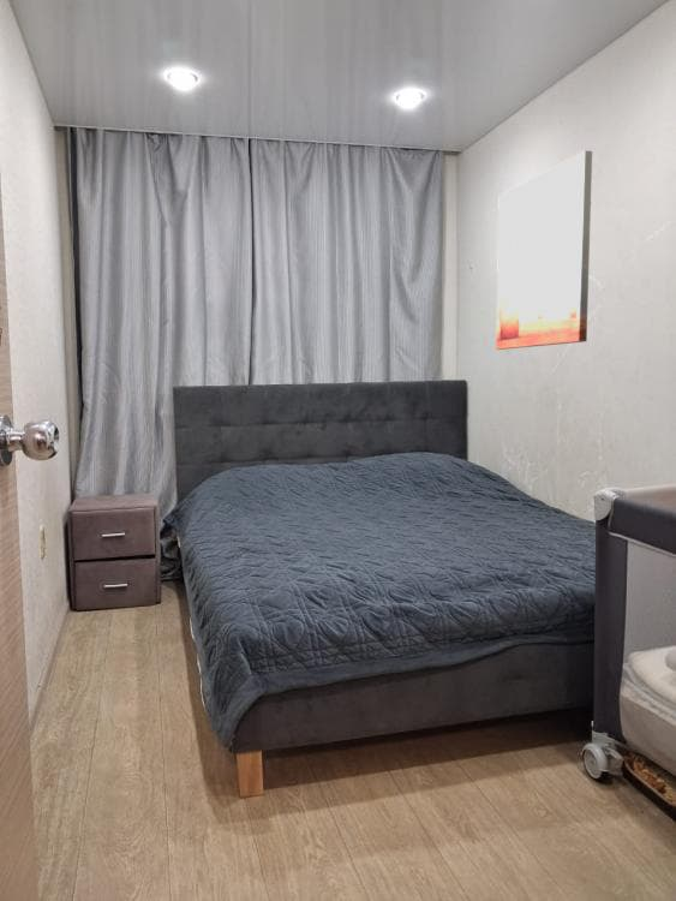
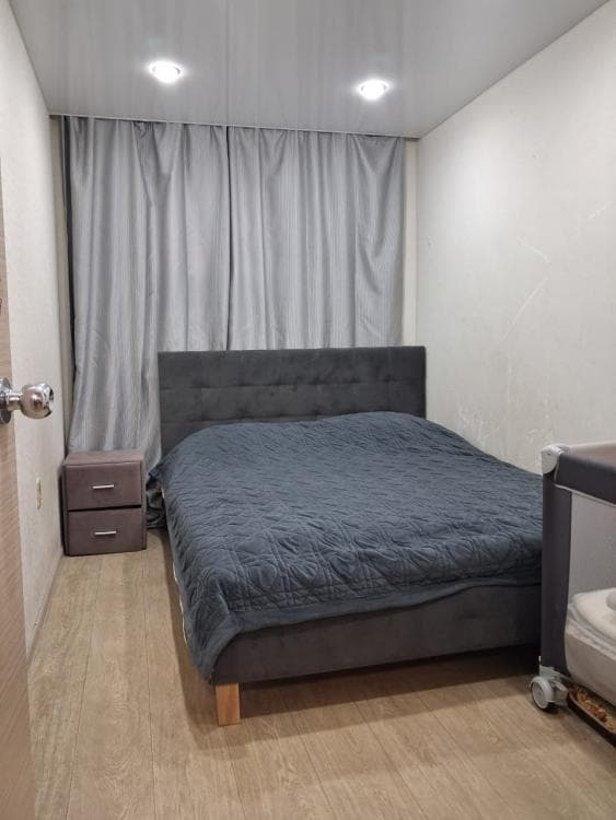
- wall art [495,149,593,351]
